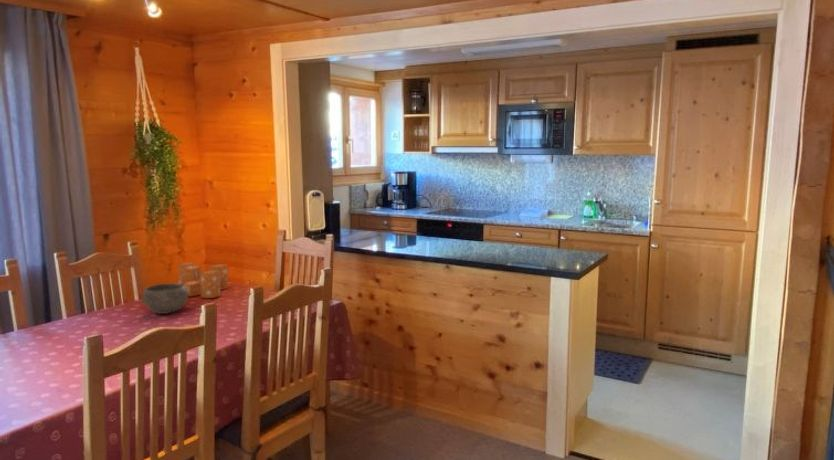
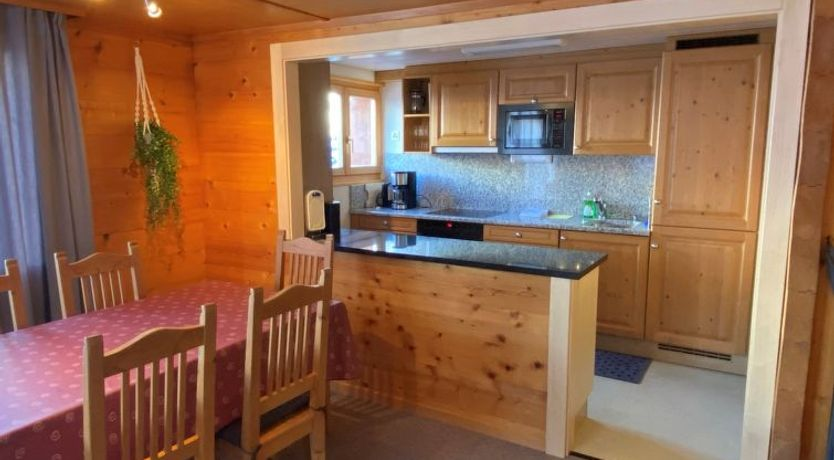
- bowl [140,282,189,315]
- candle [168,261,229,299]
